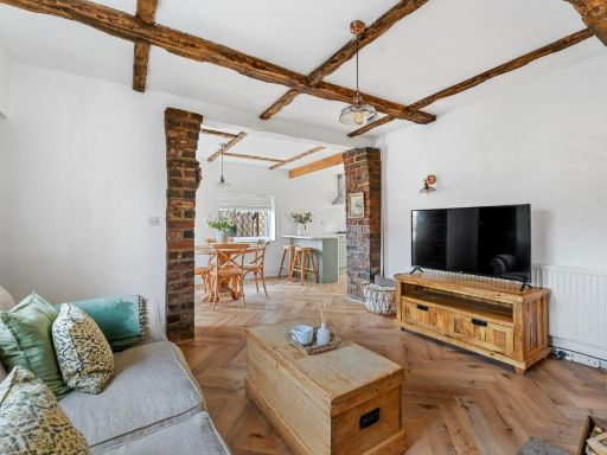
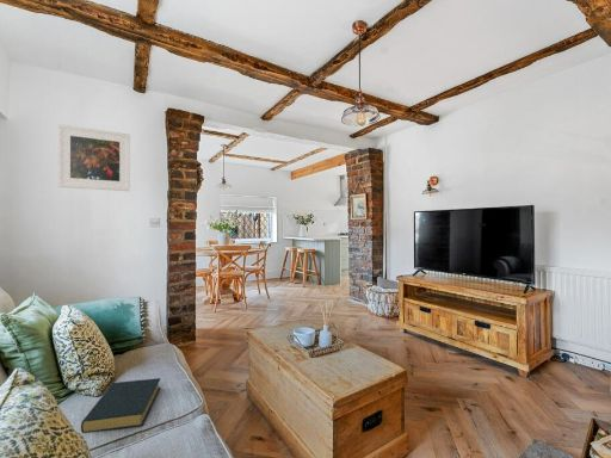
+ hardback book [80,377,162,434]
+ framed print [56,123,131,192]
